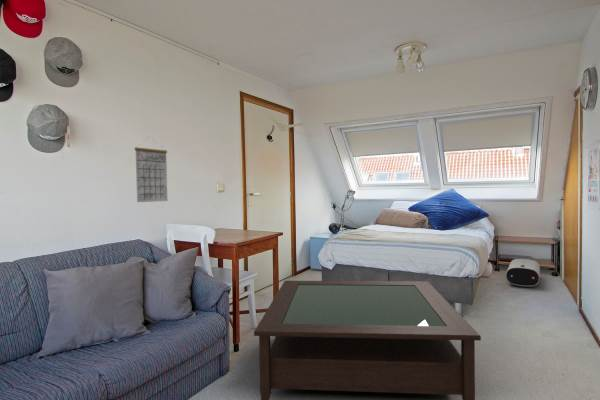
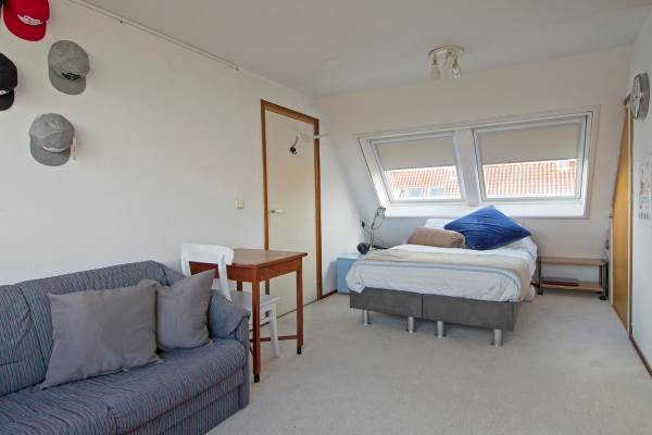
- air purifier [505,258,541,287]
- coffee table [253,280,482,400]
- calendar [134,137,168,203]
